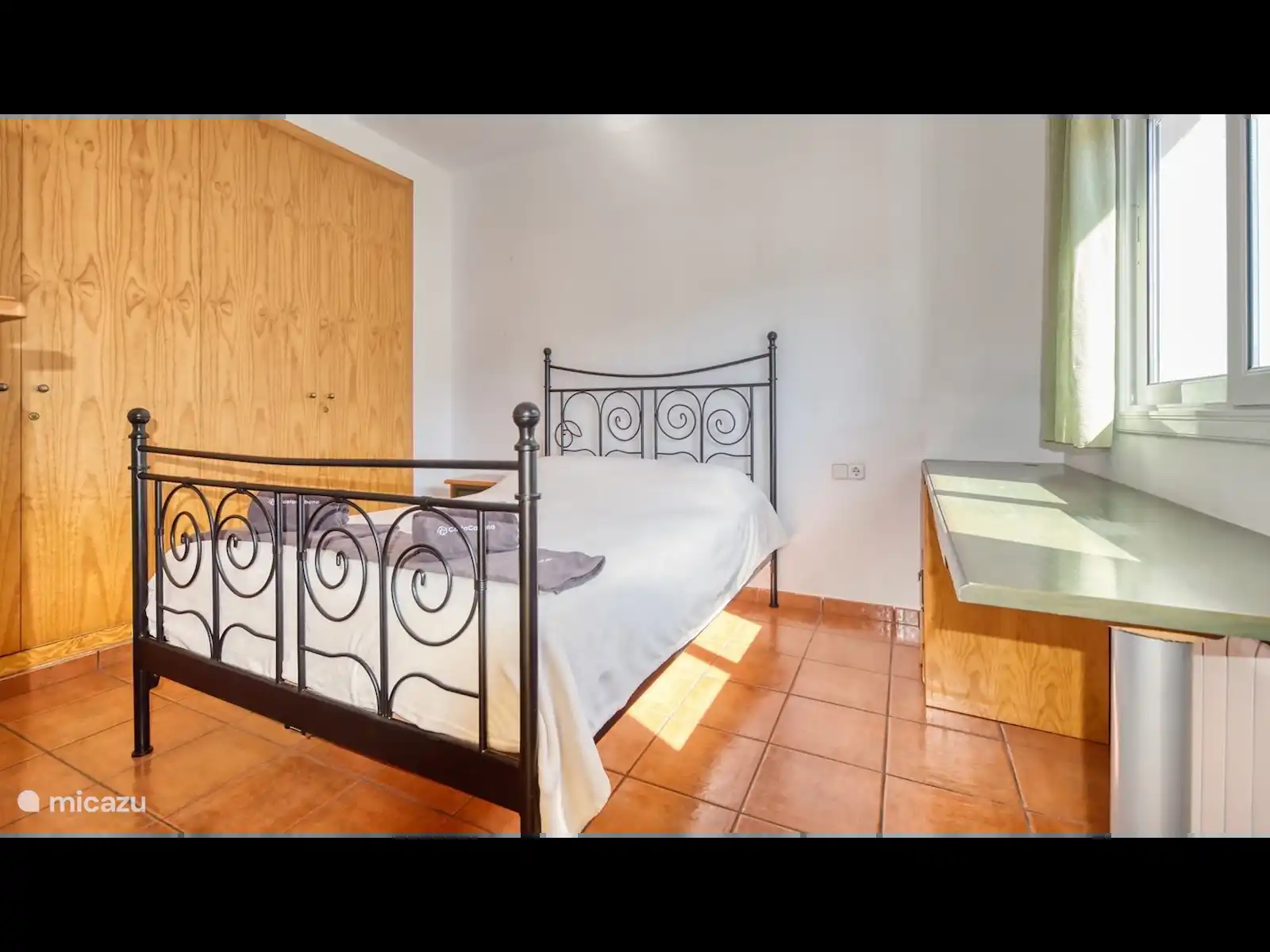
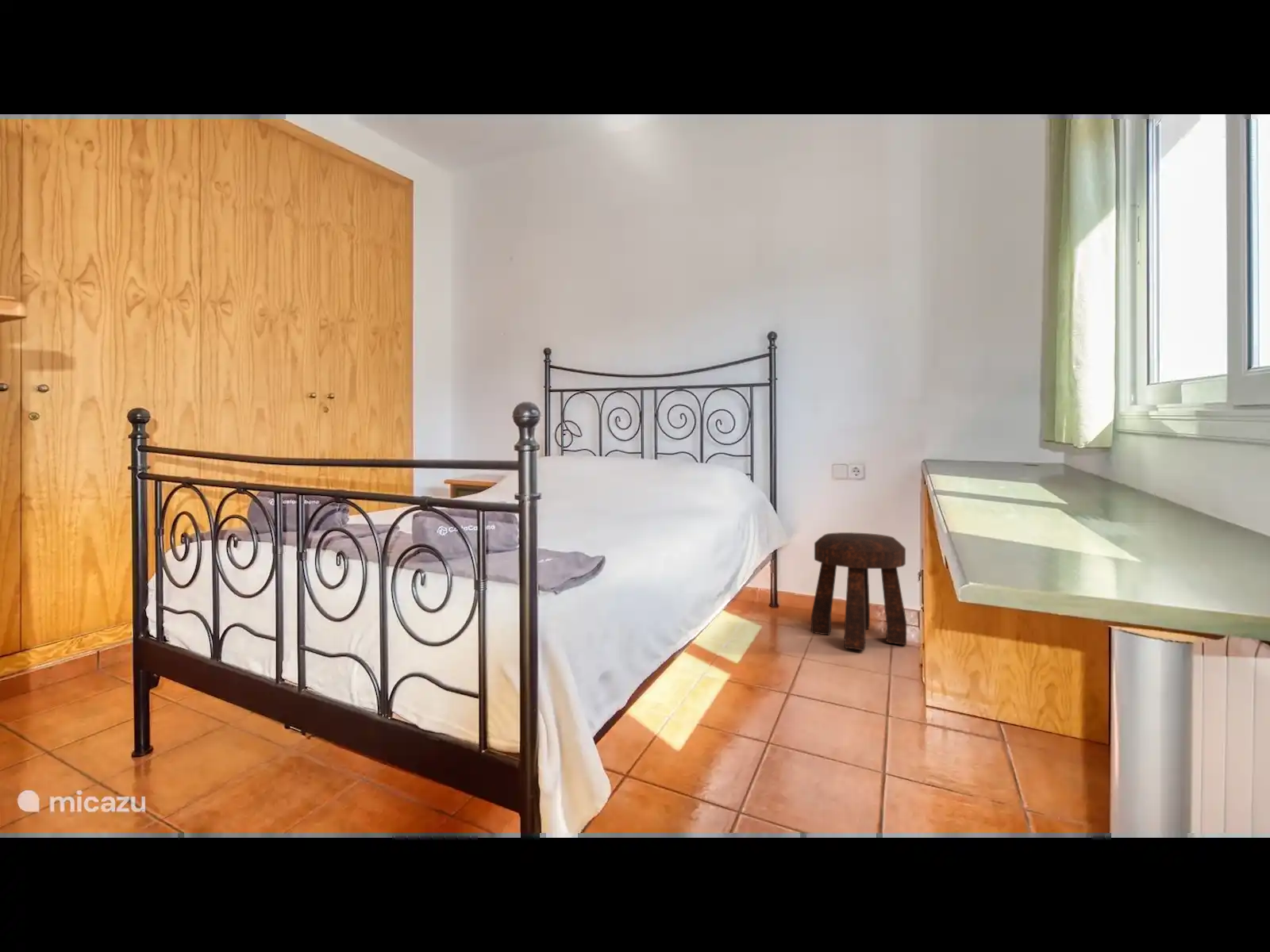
+ stool [810,532,907,651]
